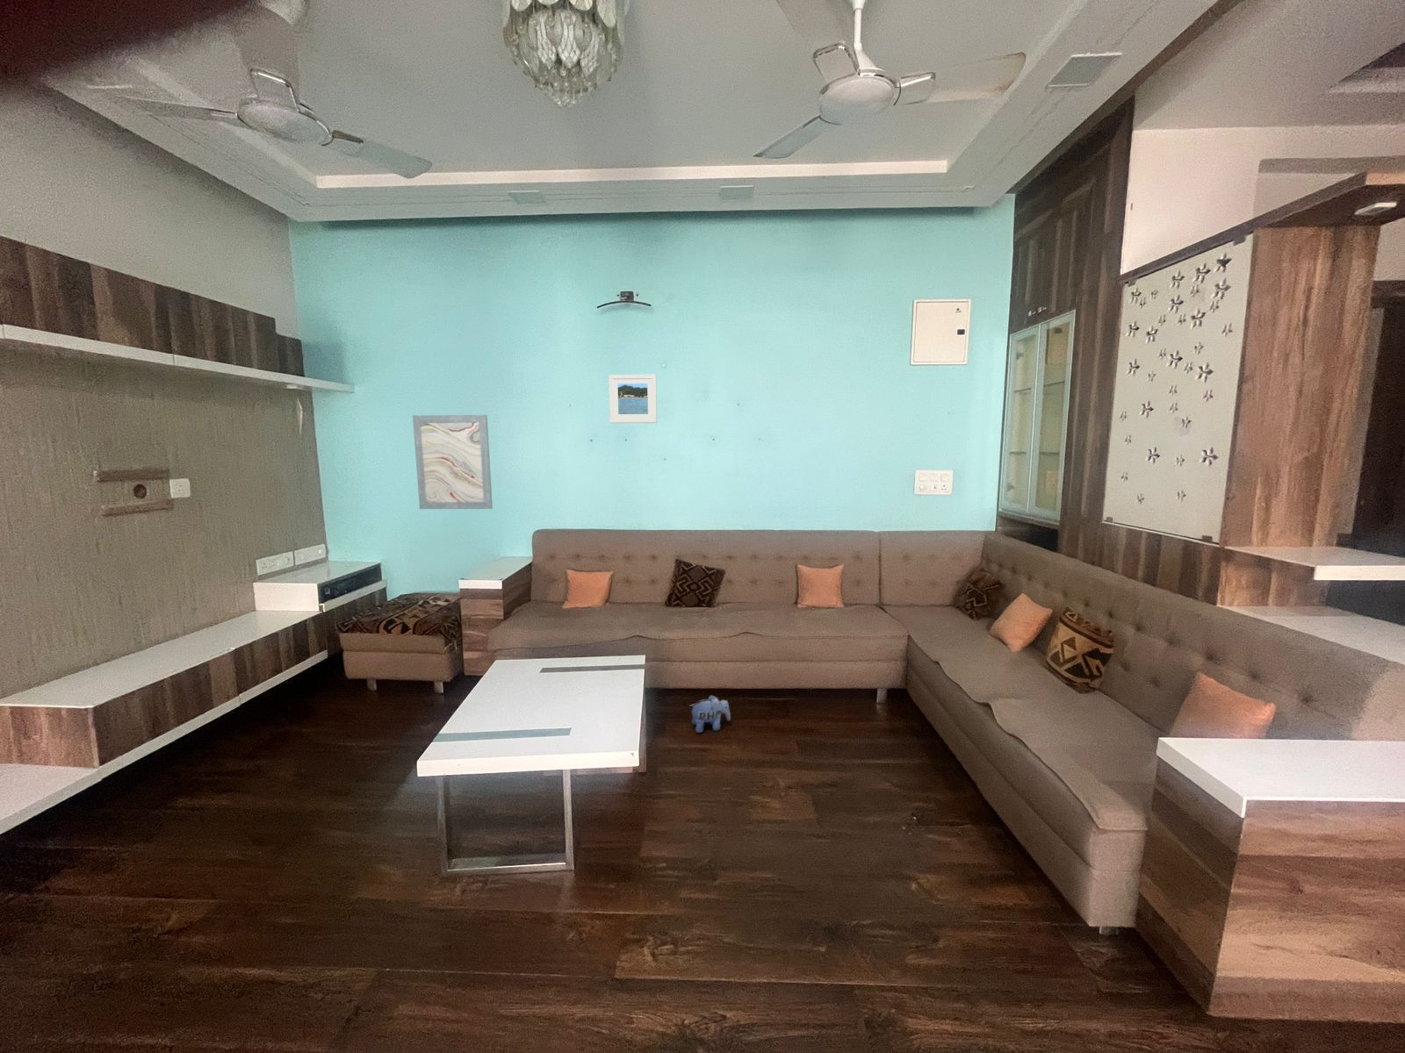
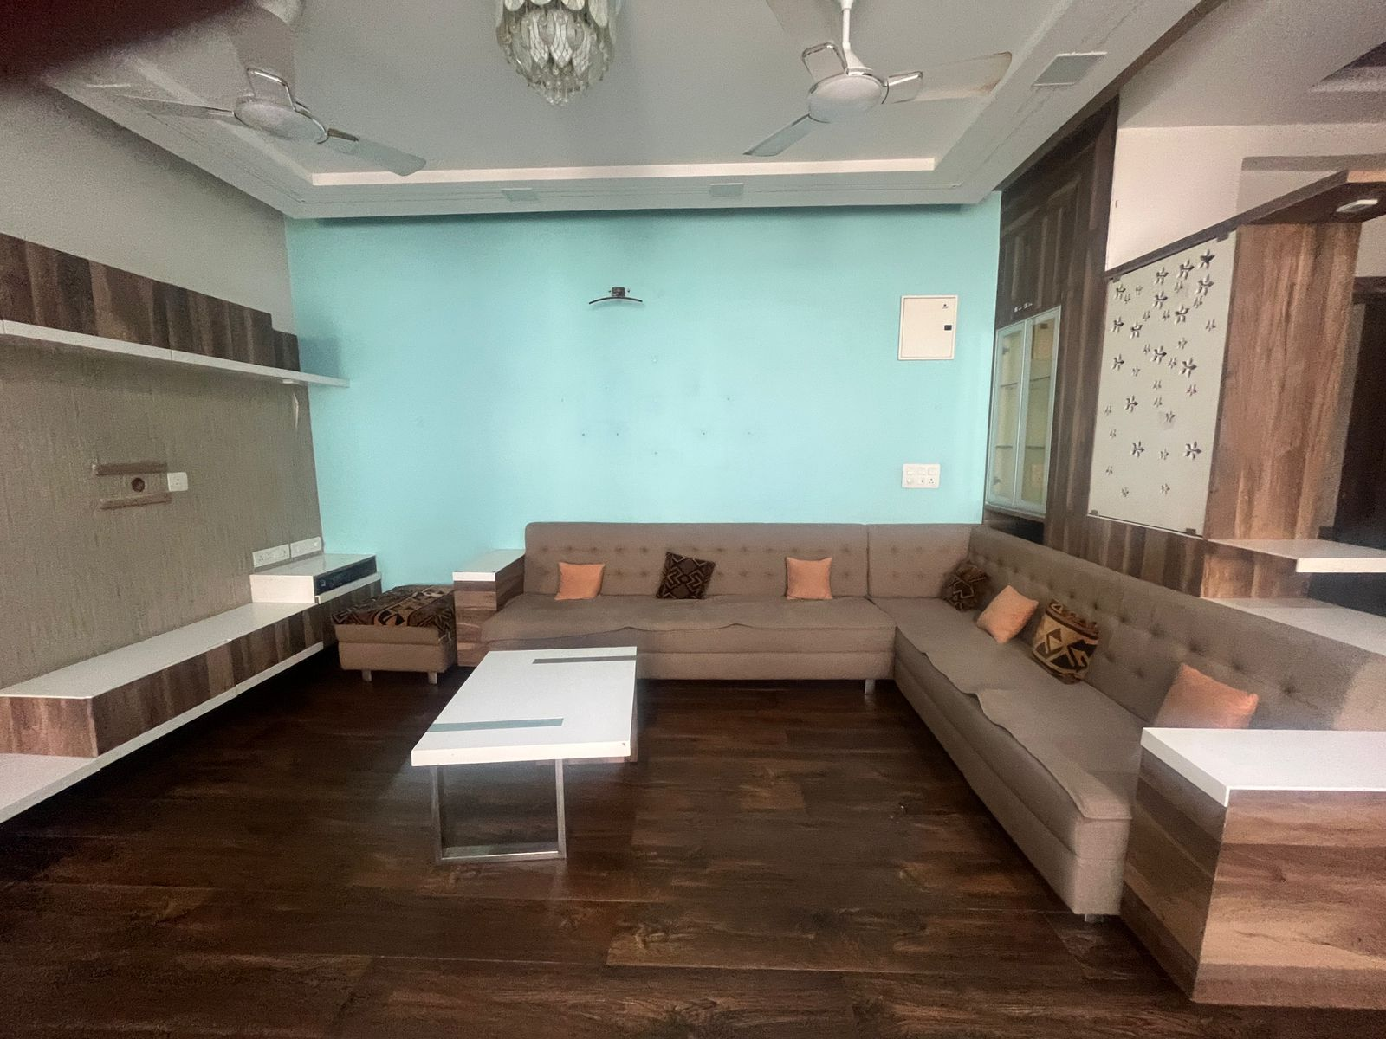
- plush toy [688,695,731,733]
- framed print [607,374,658,424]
- wall art [412,414,493,510]
